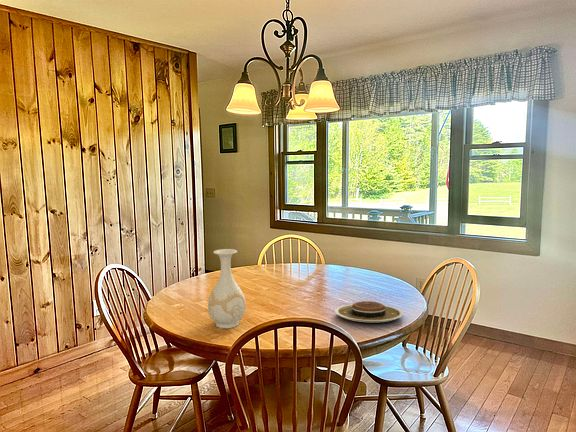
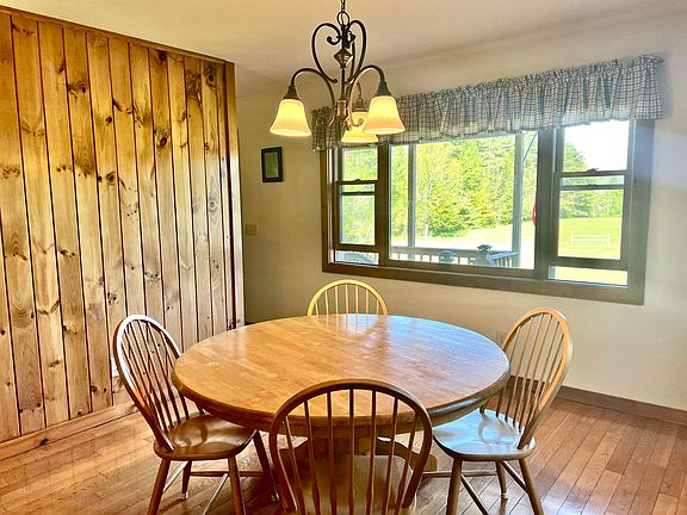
- plate [334,300,404,323]
- vase [207,248,247,329]
